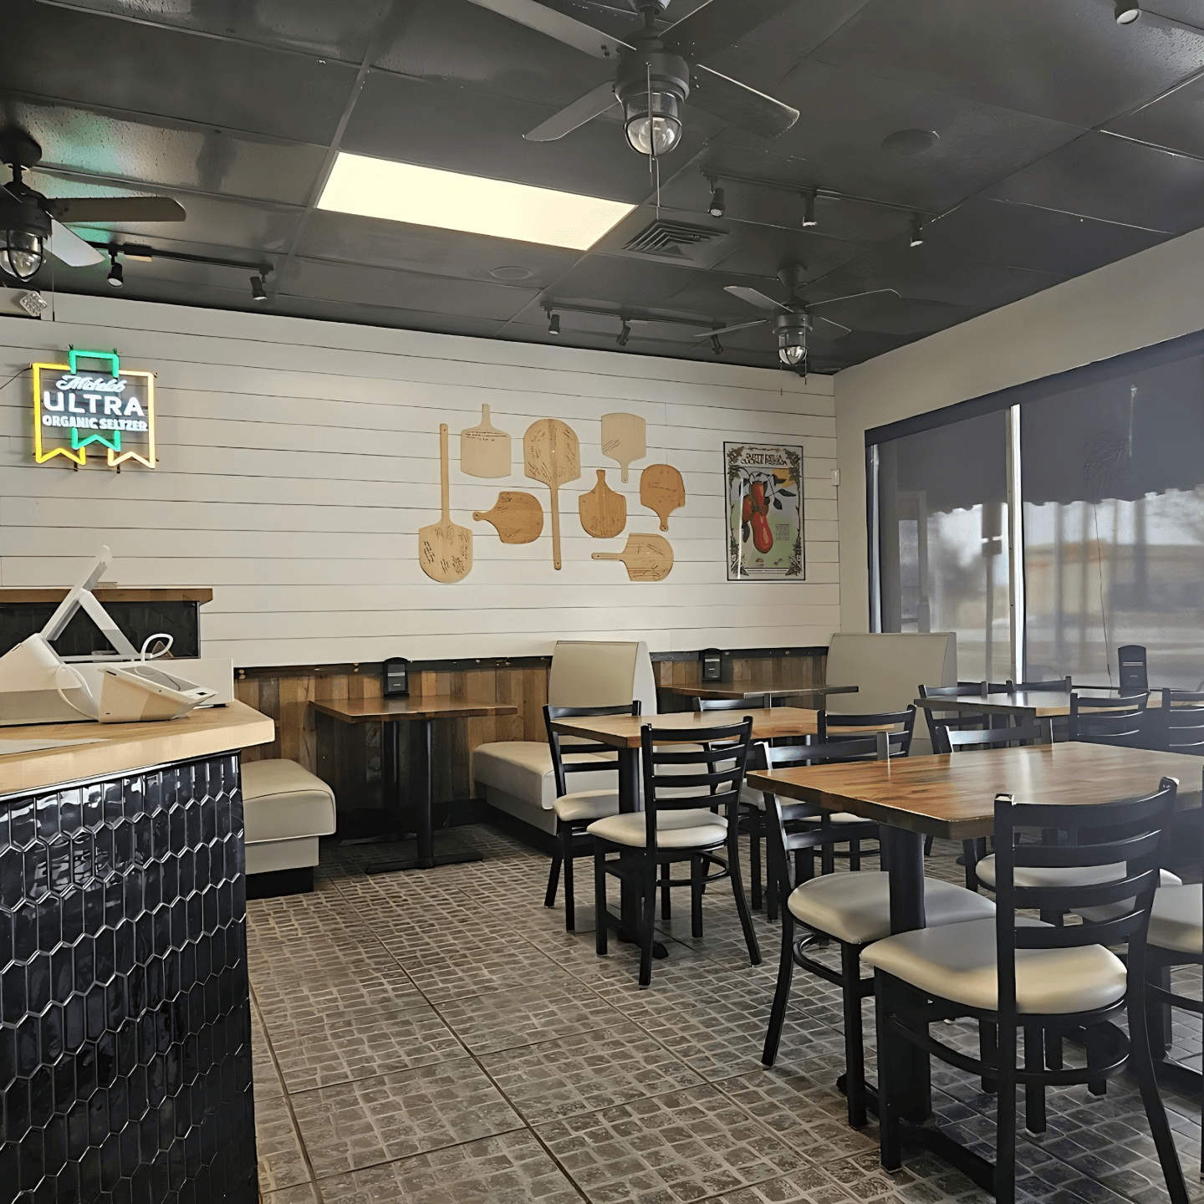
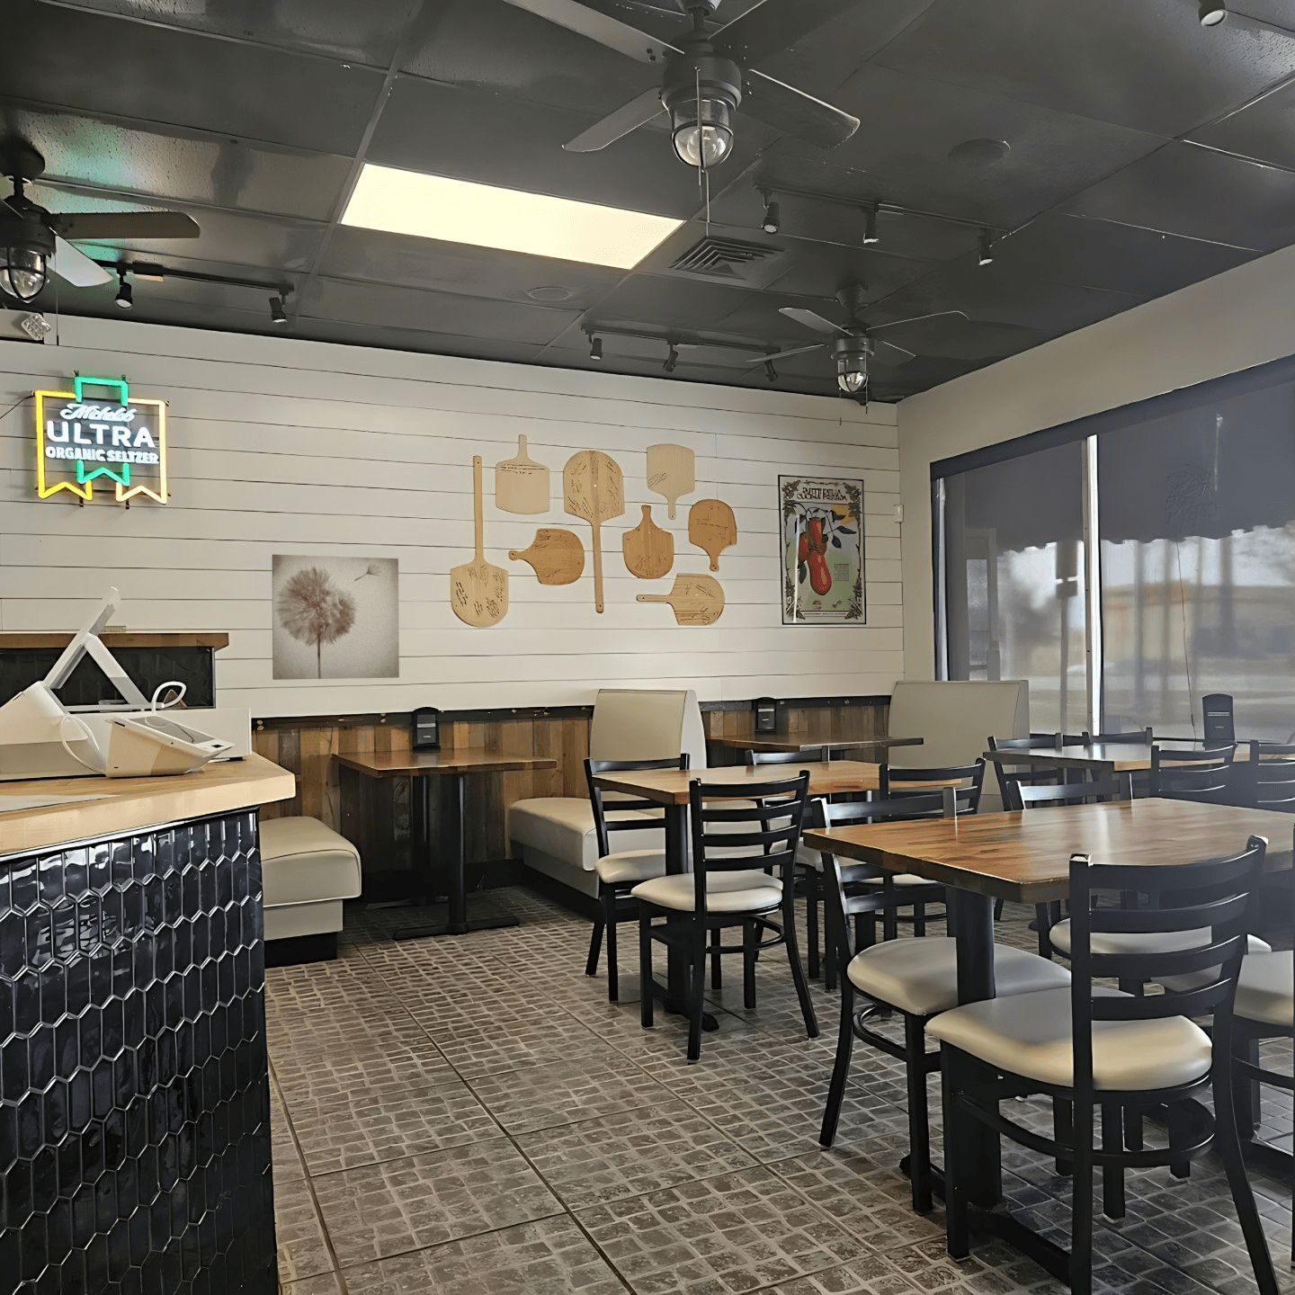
+ wall art [272,554,400,681]
